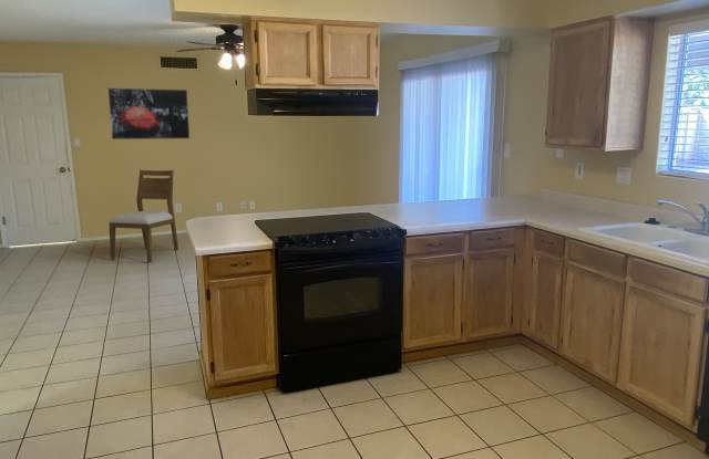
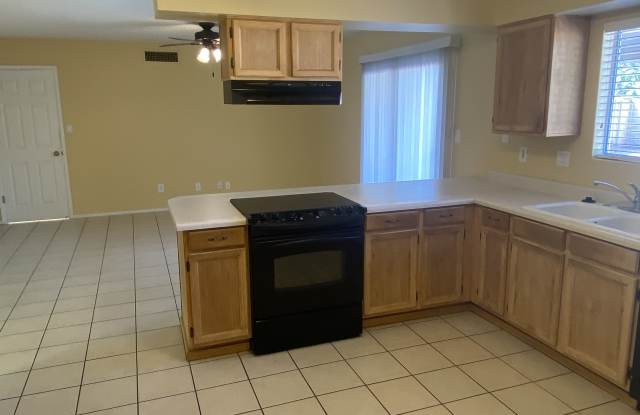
- chair [107,169,179,263]
- wall art [107,87,191,140]
